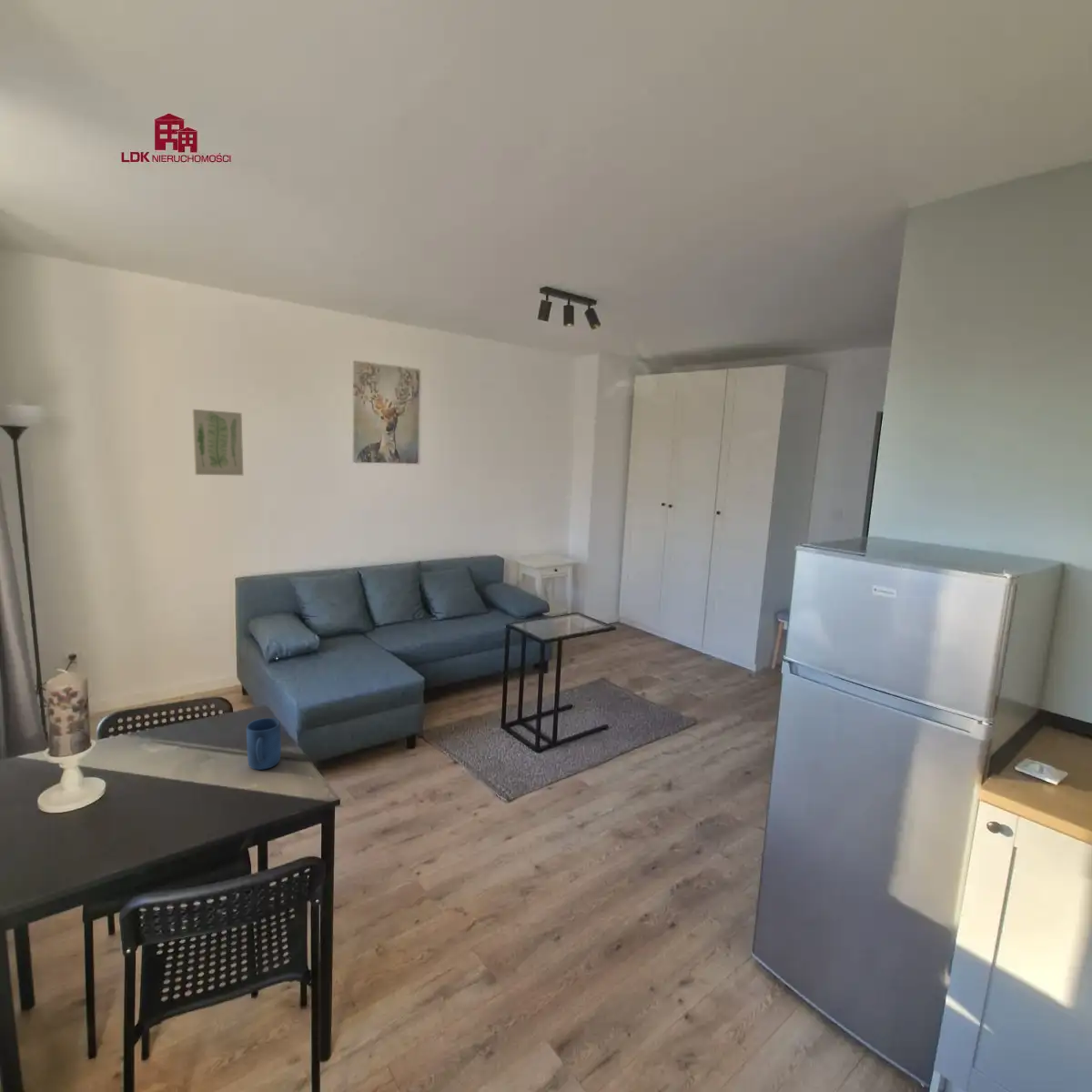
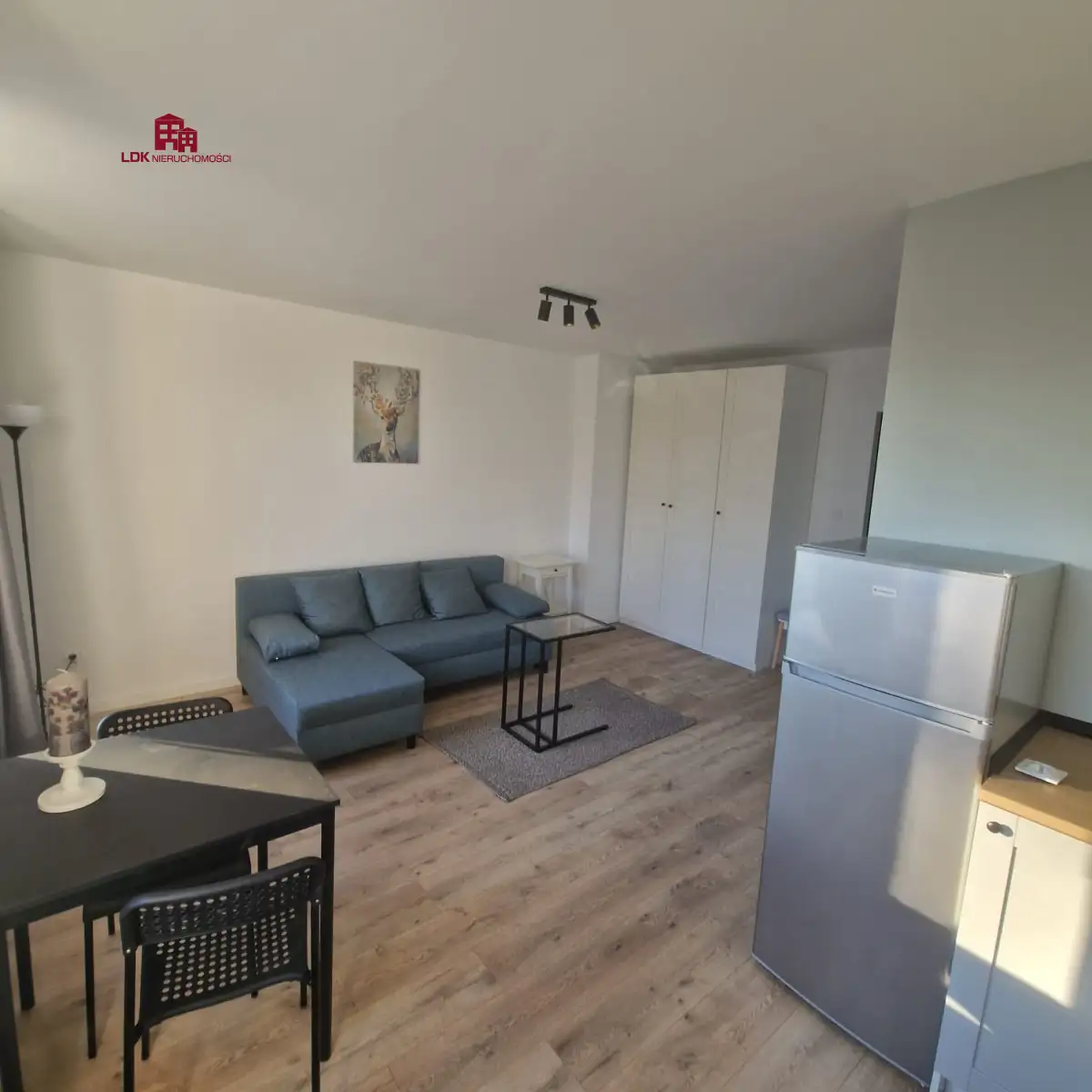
- mug [246,717,282,771]
- wall art [191,409,244,476]
